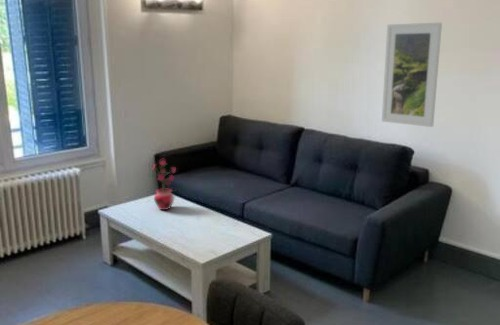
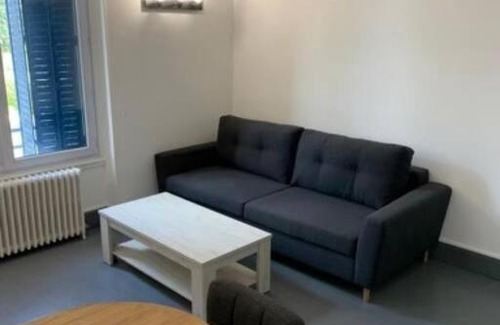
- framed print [381,22,443,128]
- potted plant [147,157,177,211]
